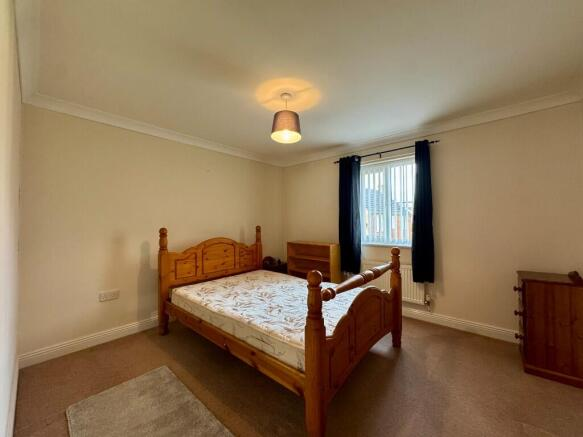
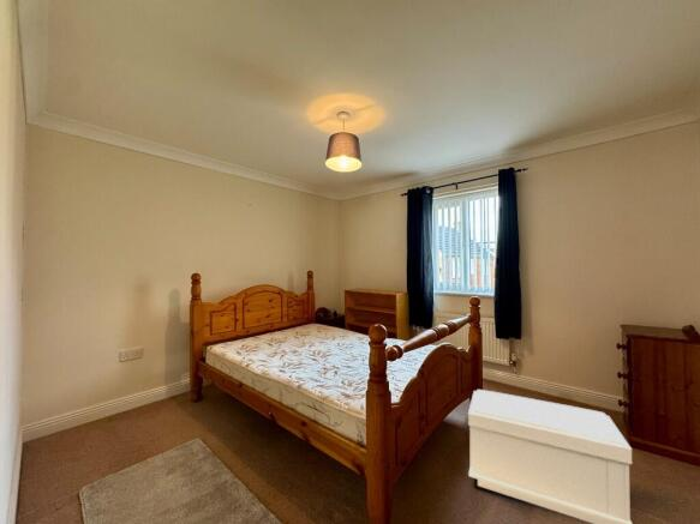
+ bench [467,389,633,524]
